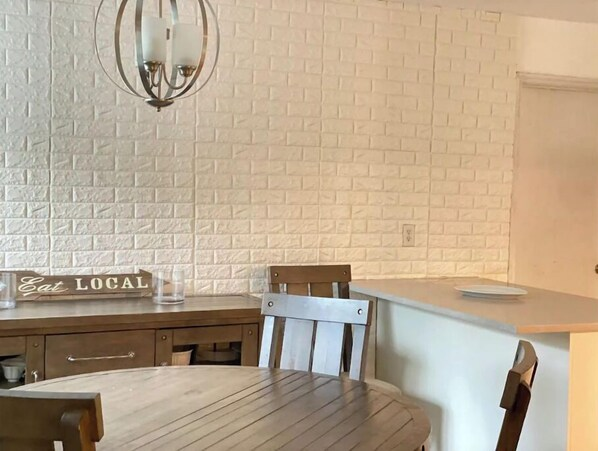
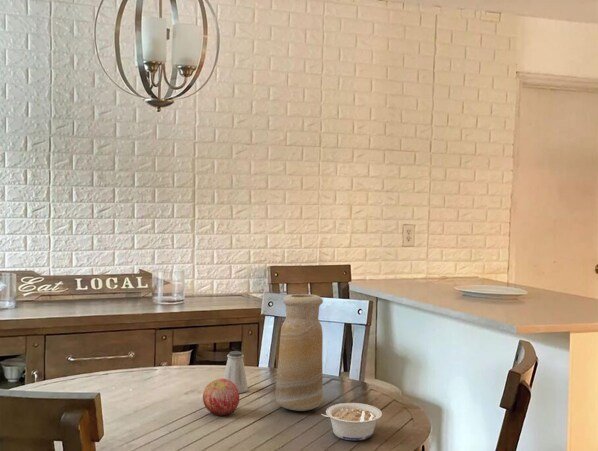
+ vase [274,293,324,412]
+ apple [202,377,240,416]
+ legume [320,402,383,441]
+ saltshaker [223,350,249,394]
